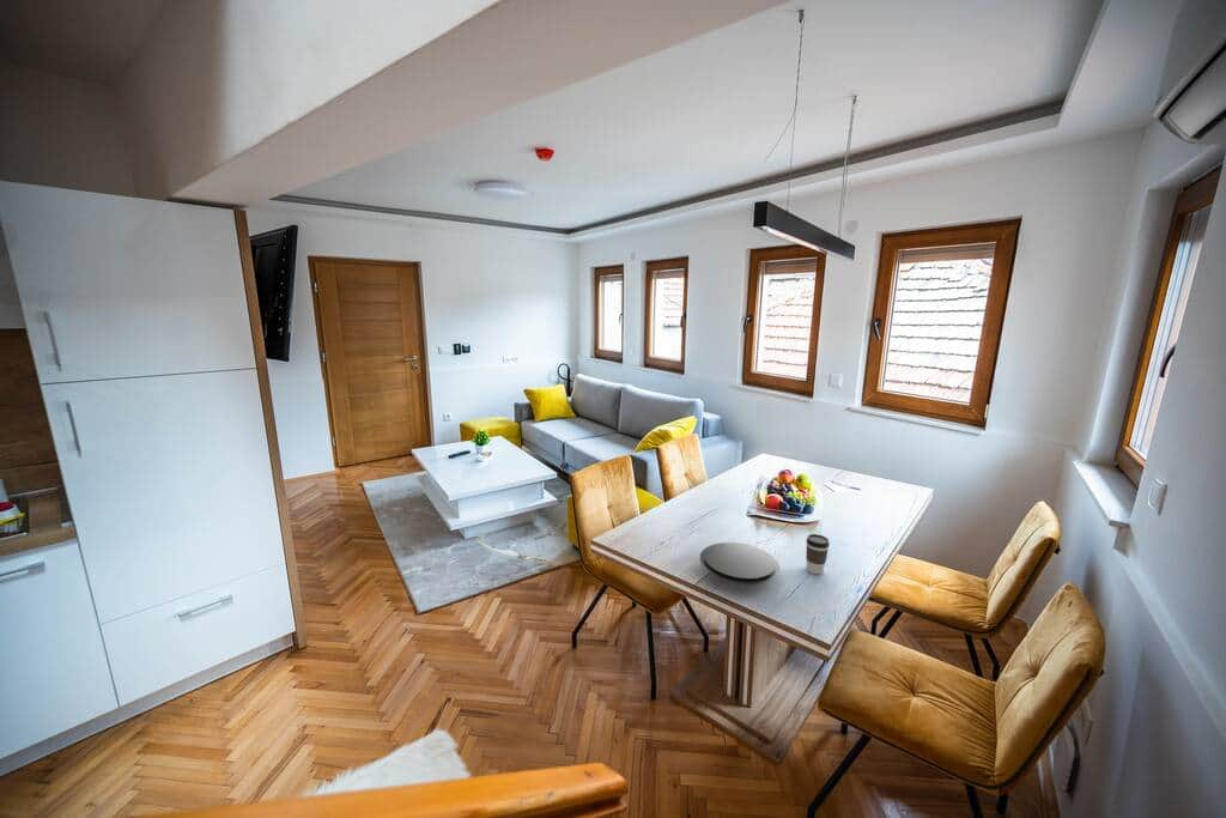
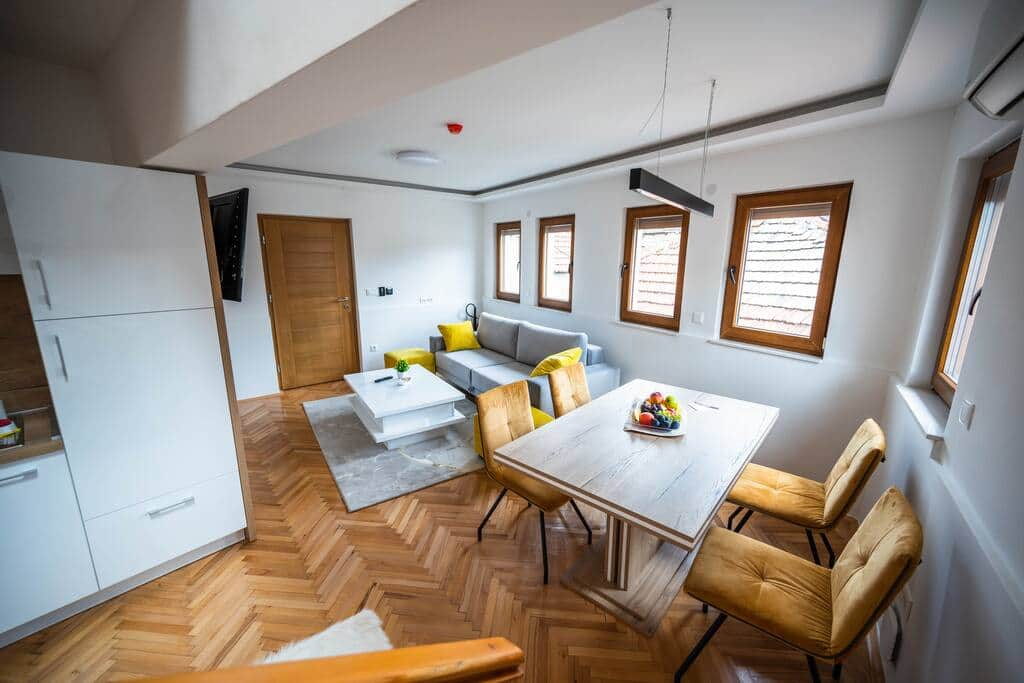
- plate [699,541,781,584]
- coffee cup [805,533,831,575]
